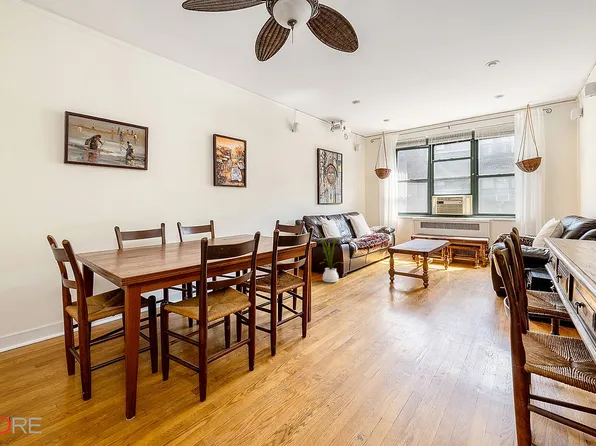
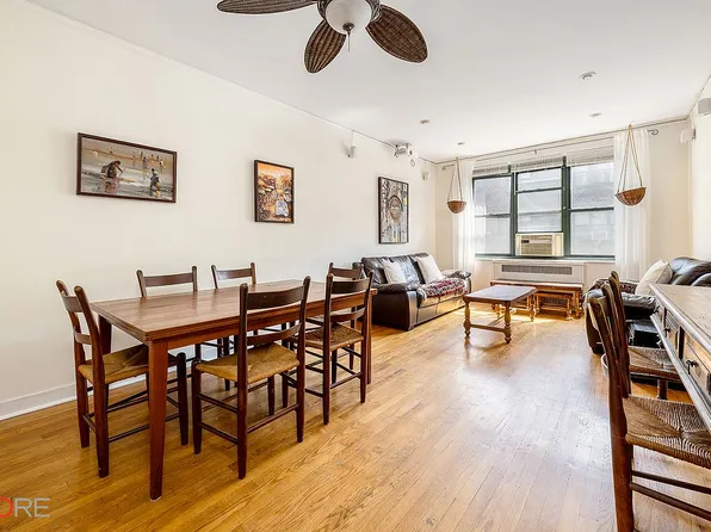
- house plant [316,231,346,283]
